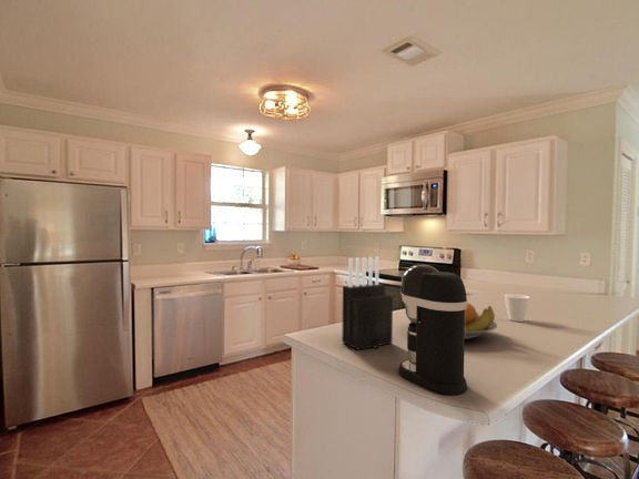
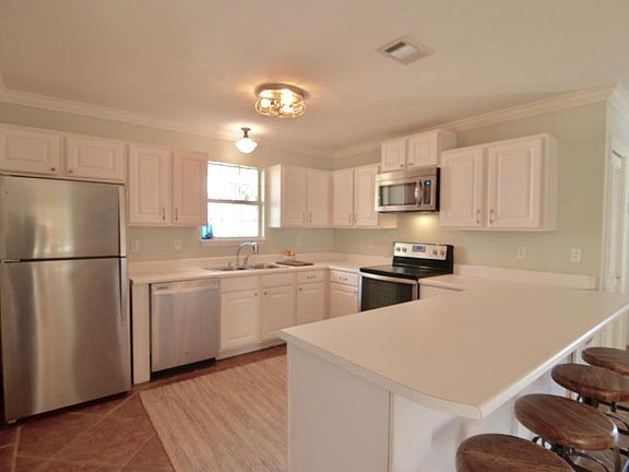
- knife block [341,256,394,351]
- coffee maker [397,264,468,396]
- cup [503,293,531,323]
- fruit bowl [465,302,498,340]
